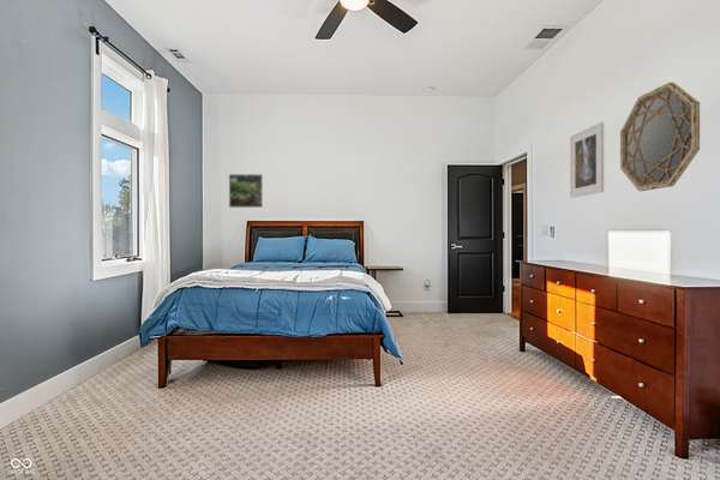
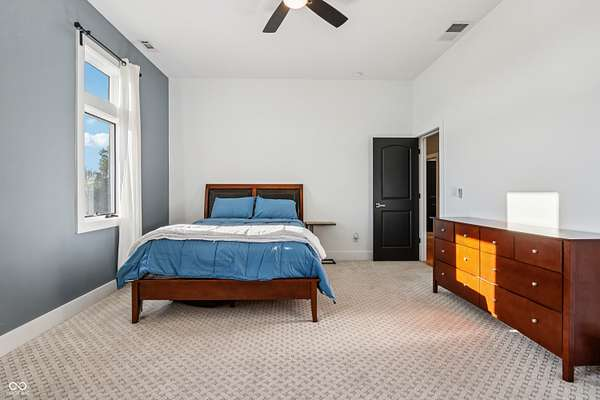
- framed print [569,121,605,199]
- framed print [228,173,264,209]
- home mirror [619,82,701,192]
